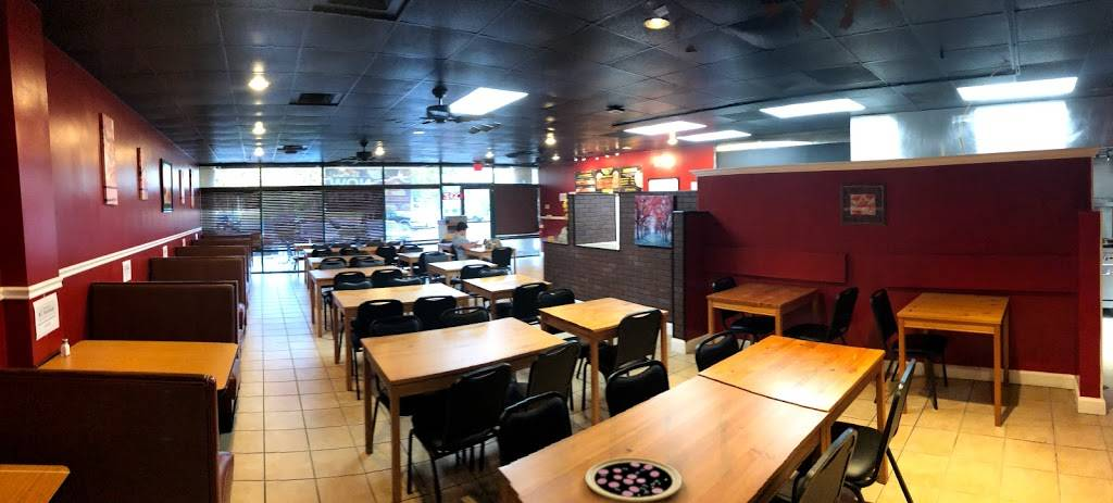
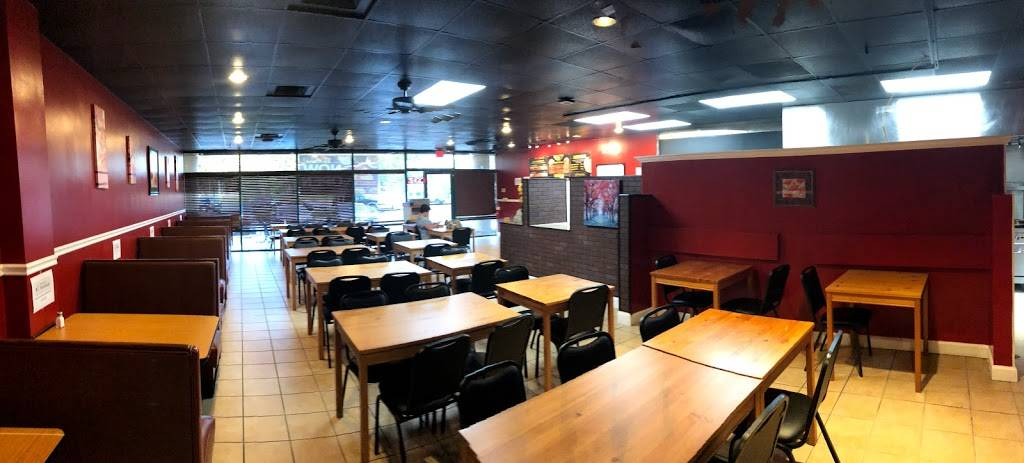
- pizza [585,456,683,503]
